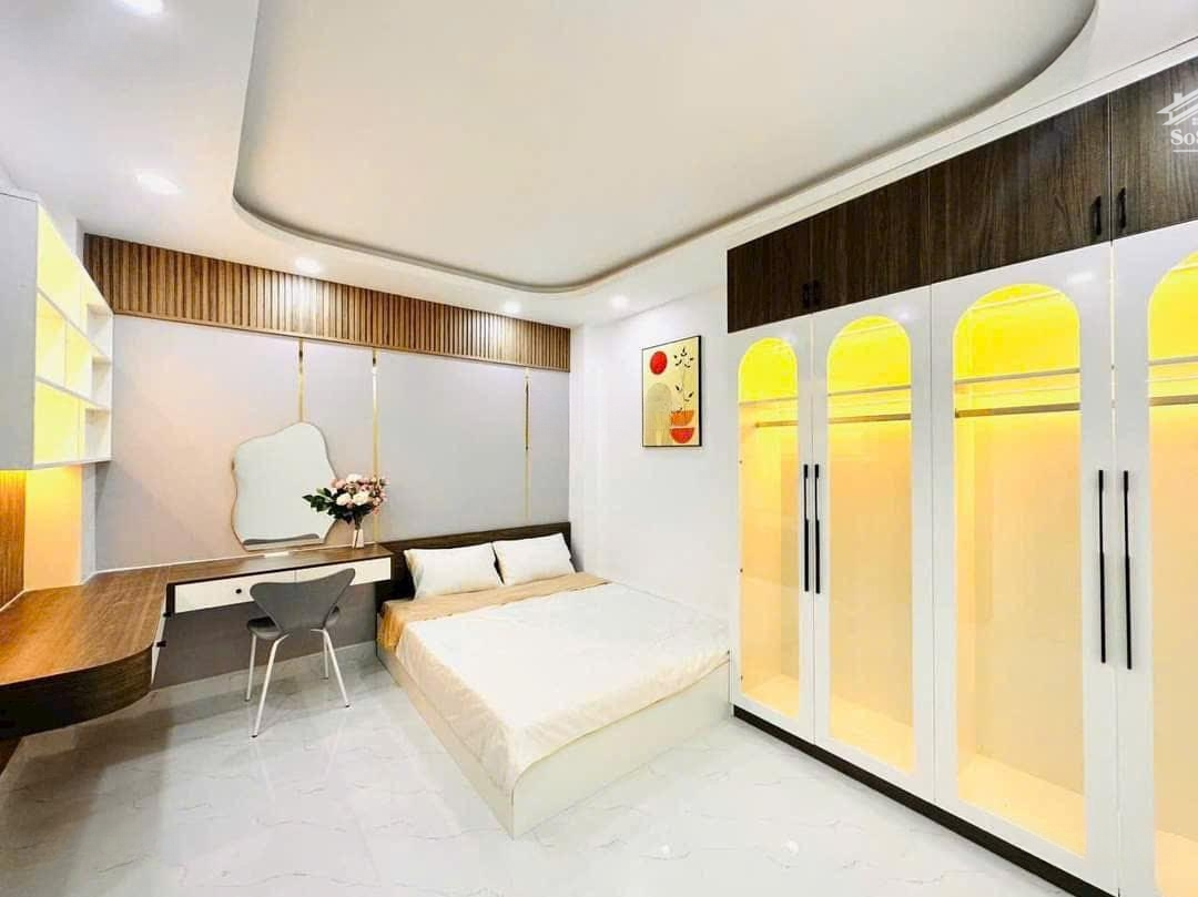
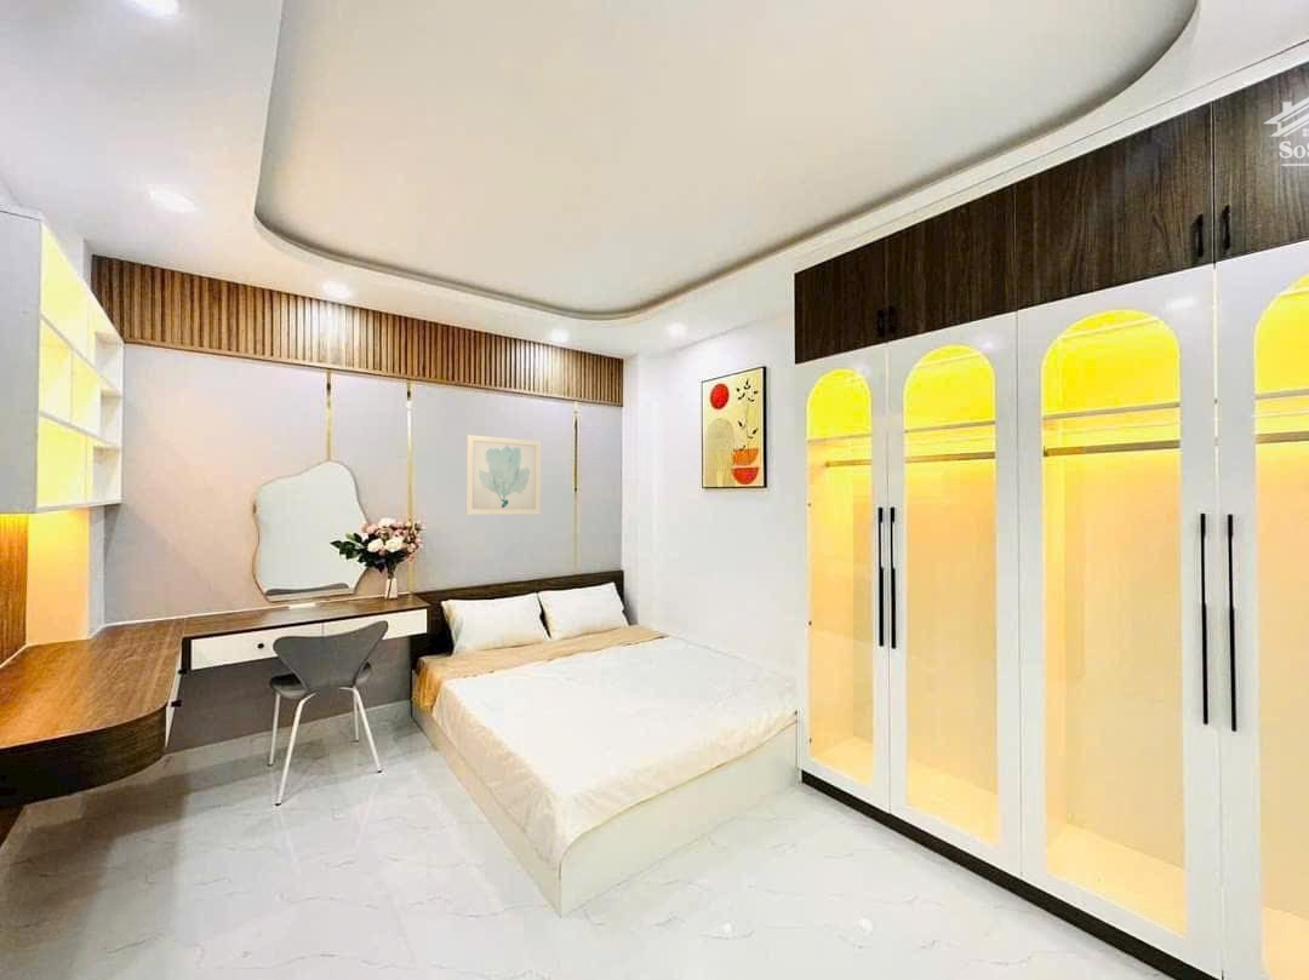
+ wall art [465,434,542,516]
